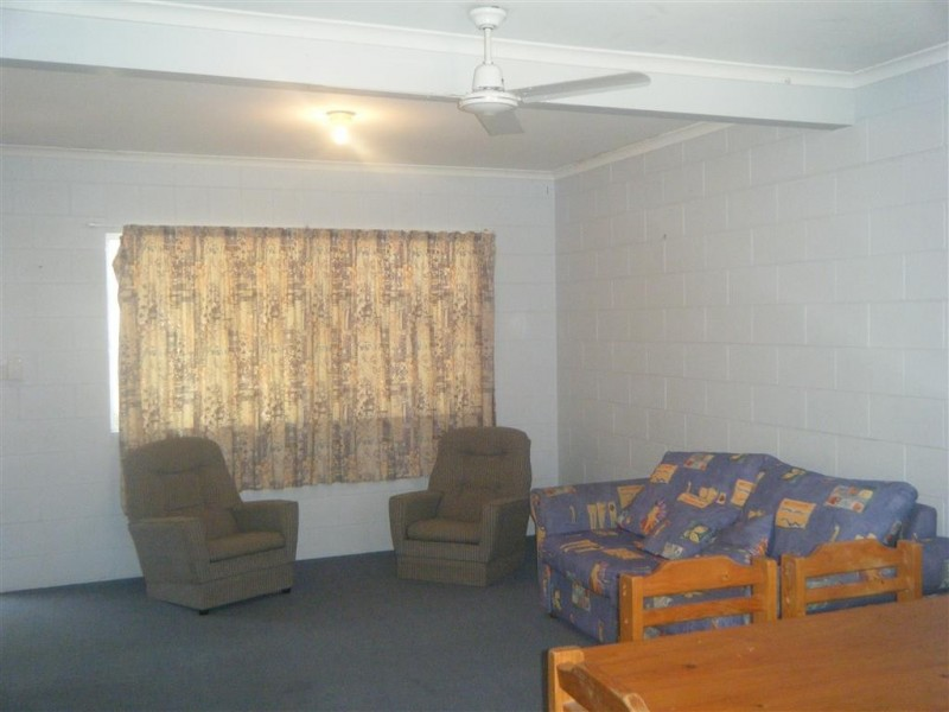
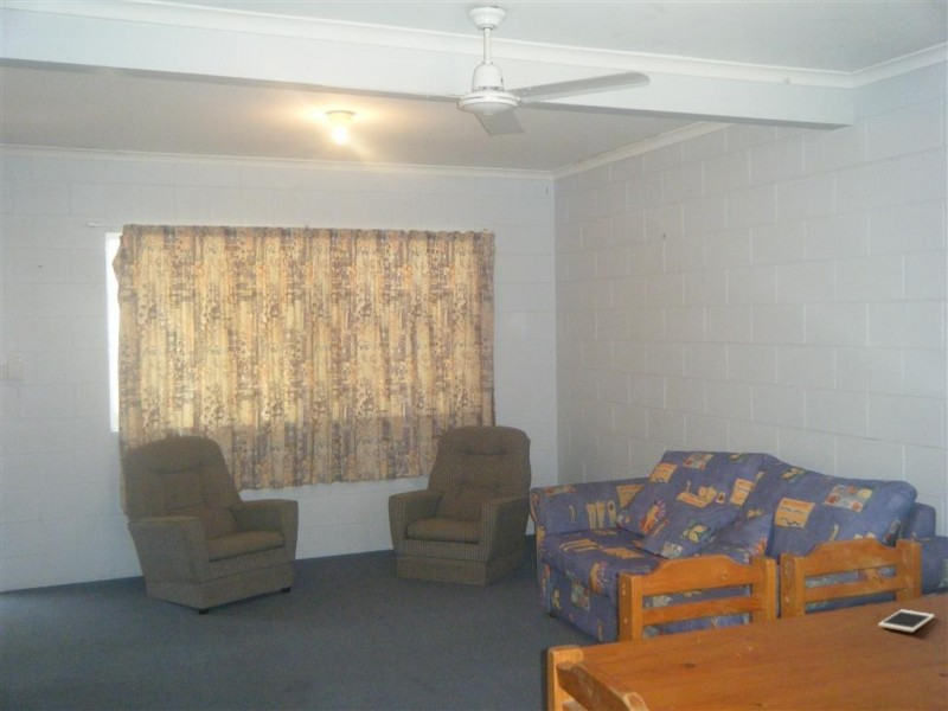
+ cell phone [878,608,936,633]
